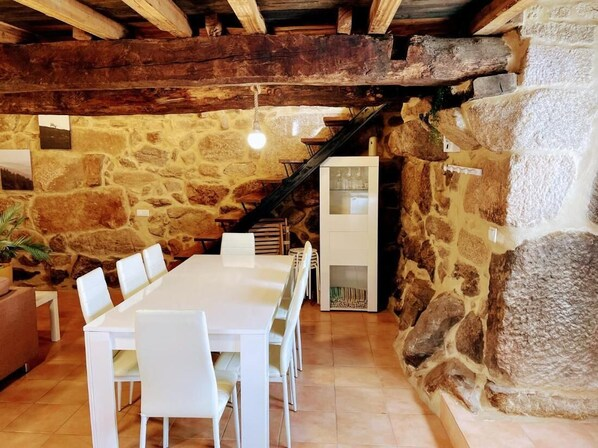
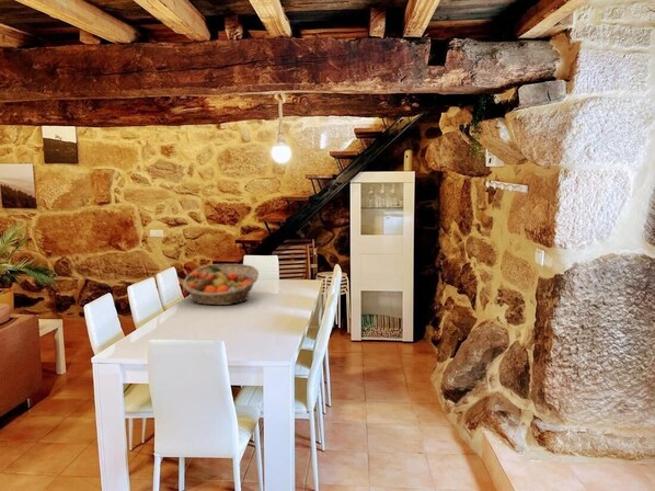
+ fruit basket [182,263,260,306]
